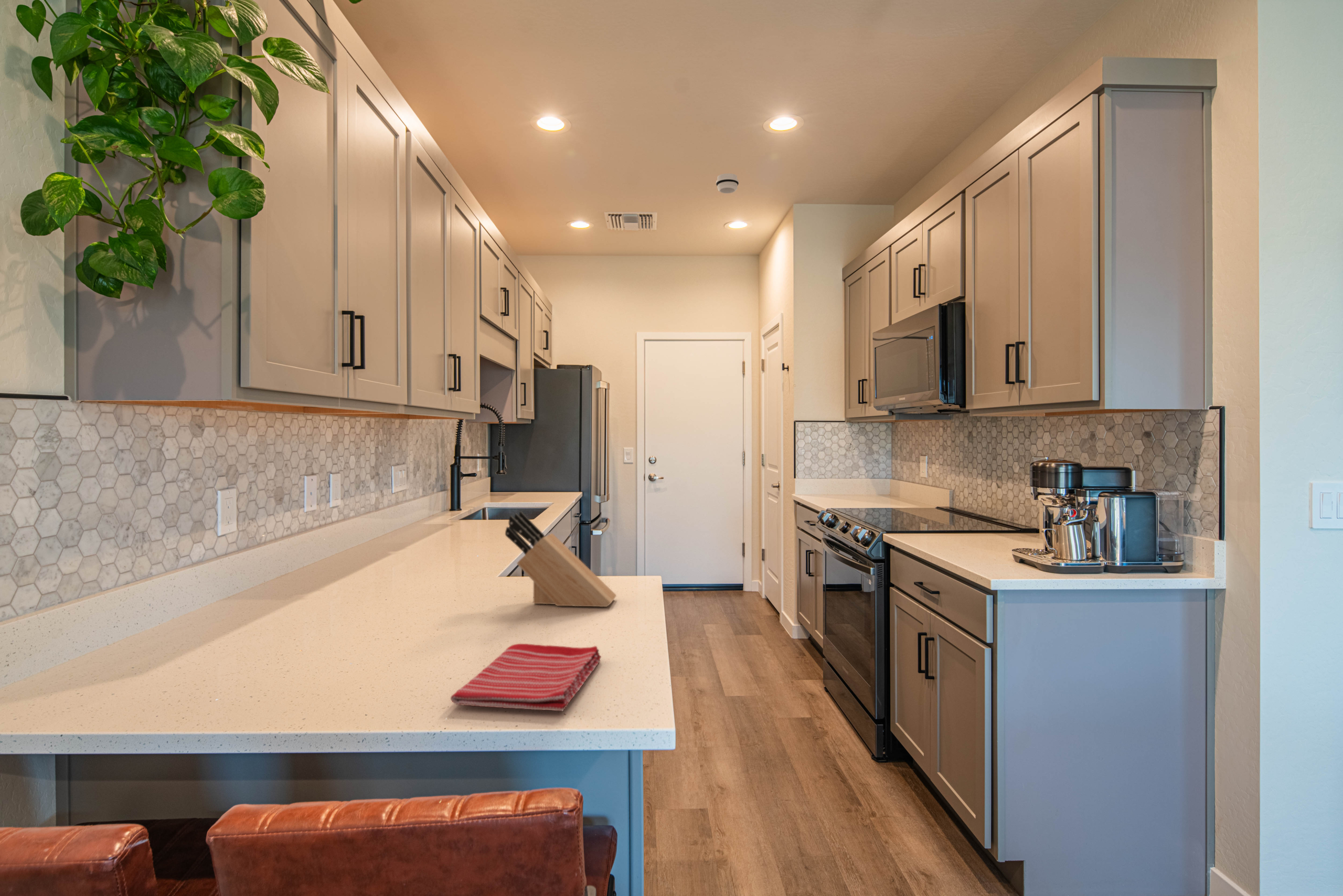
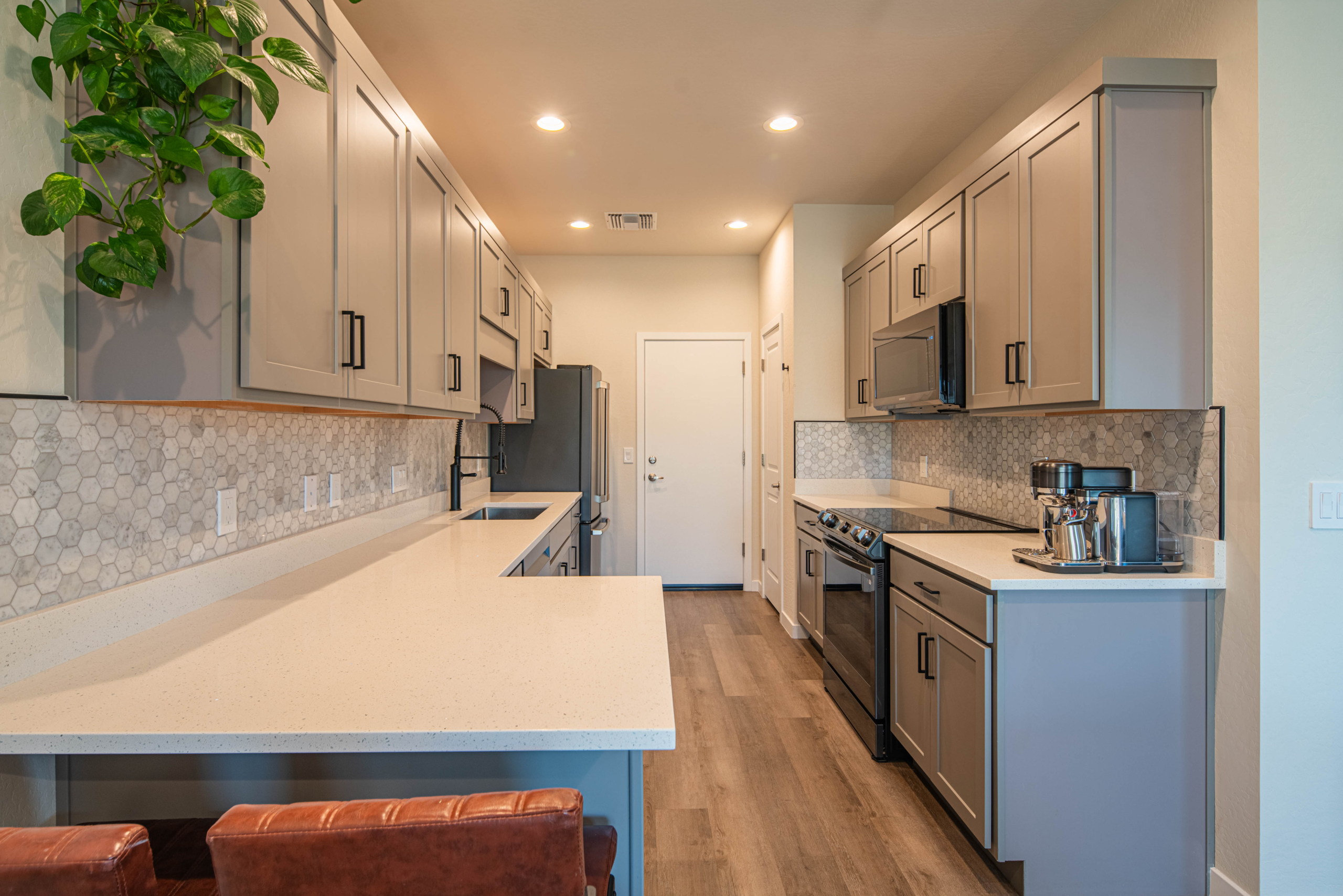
- knife block [505,511,617,607]
- dish towel [450,643,602,712]
- smoke detector [716,173,739,194]
